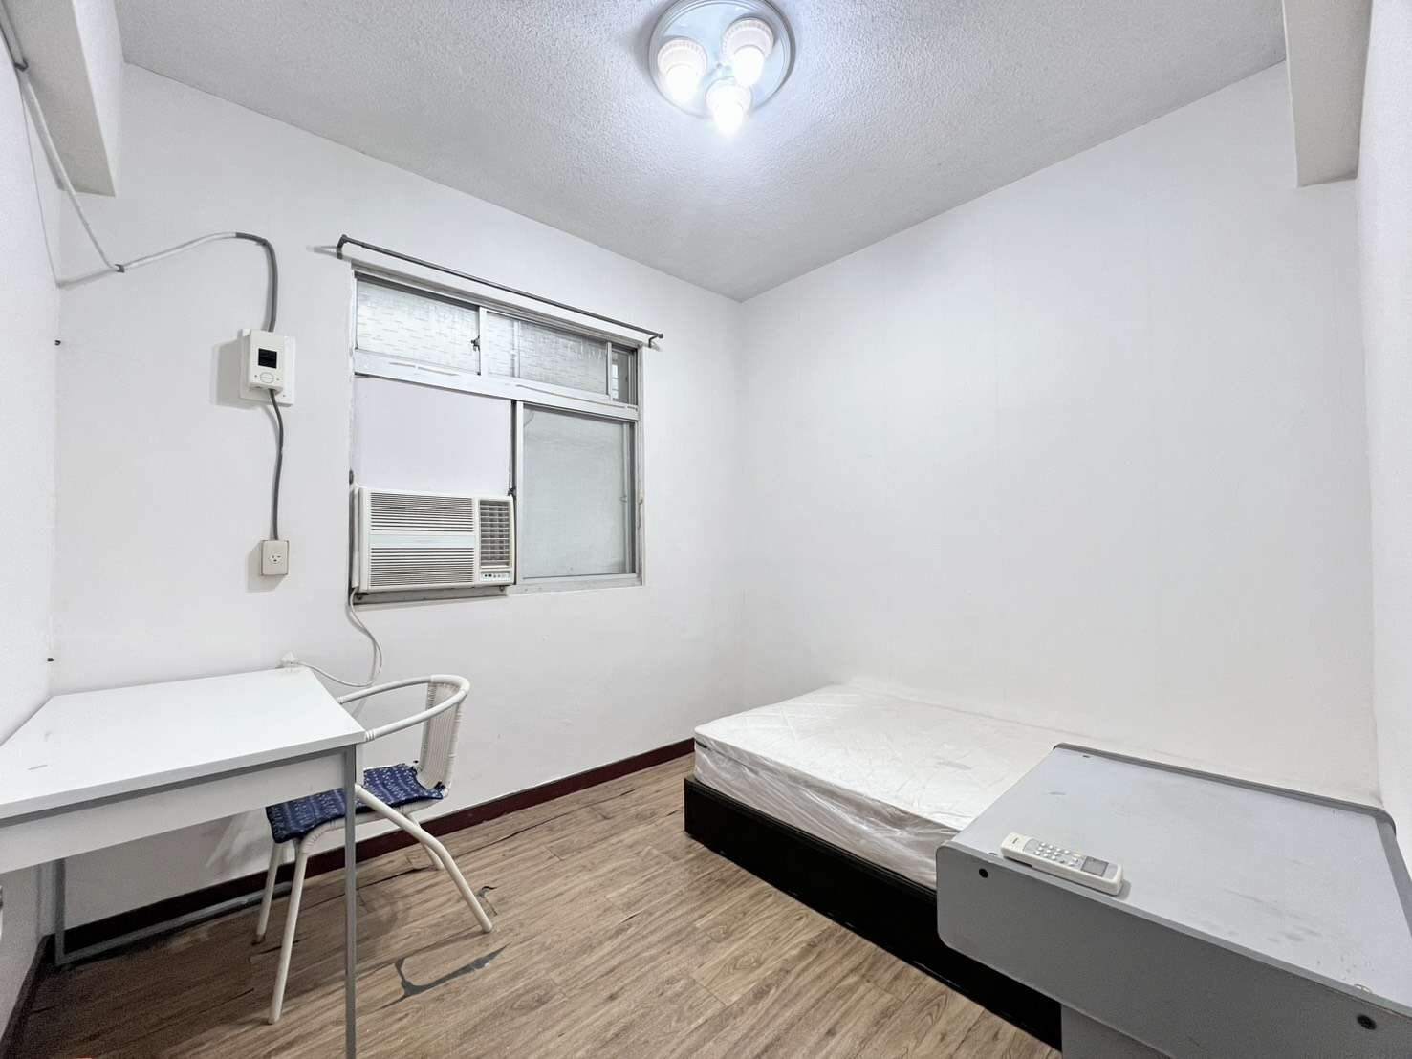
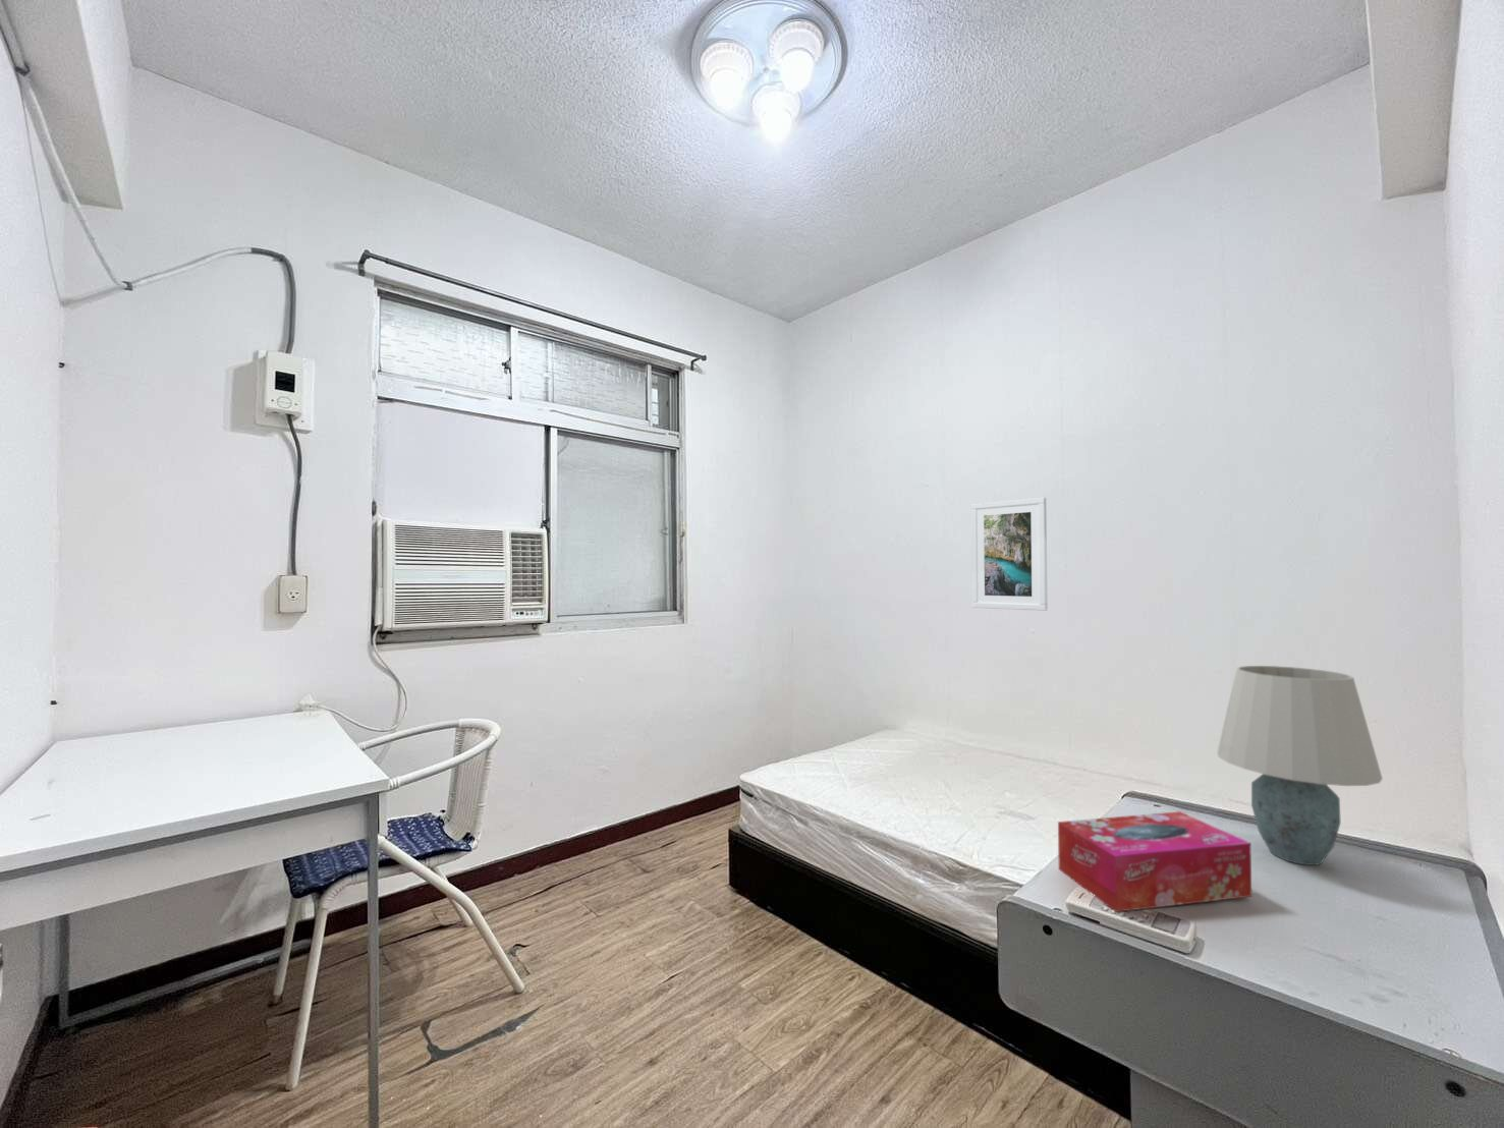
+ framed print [971,495,1049,611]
+ tissue box [1057,810,1253,914]
+ table lamp [1216,665,1384,866]
